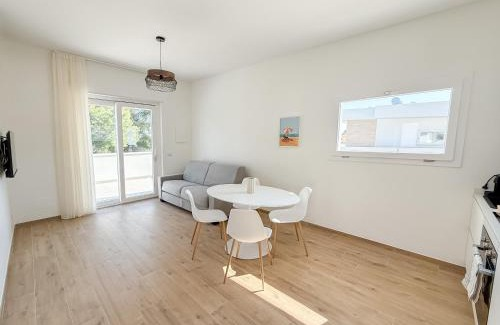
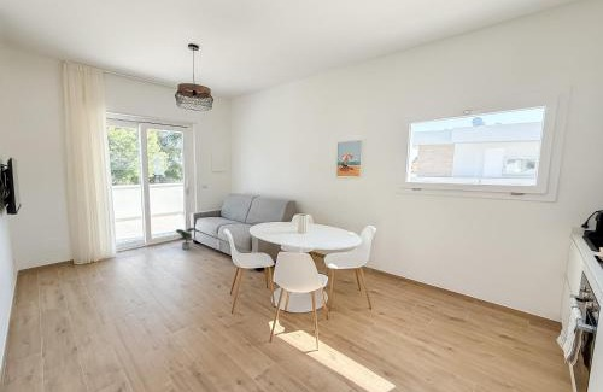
+ potted plant [175,227,197,251]
